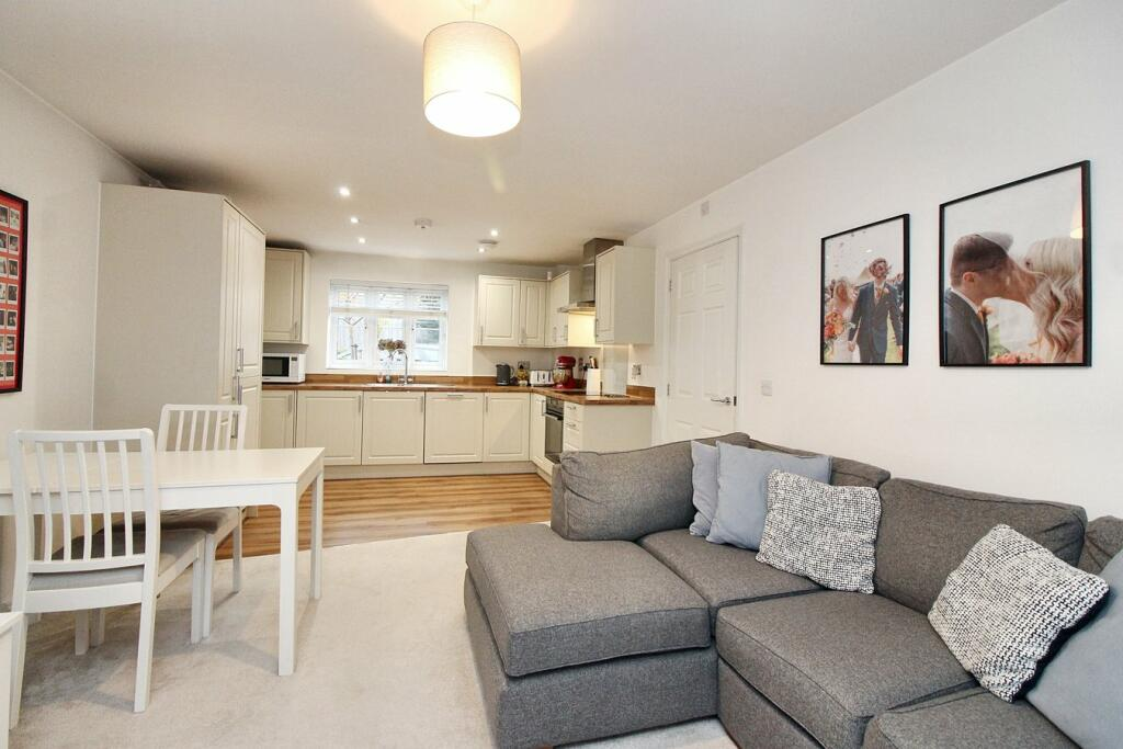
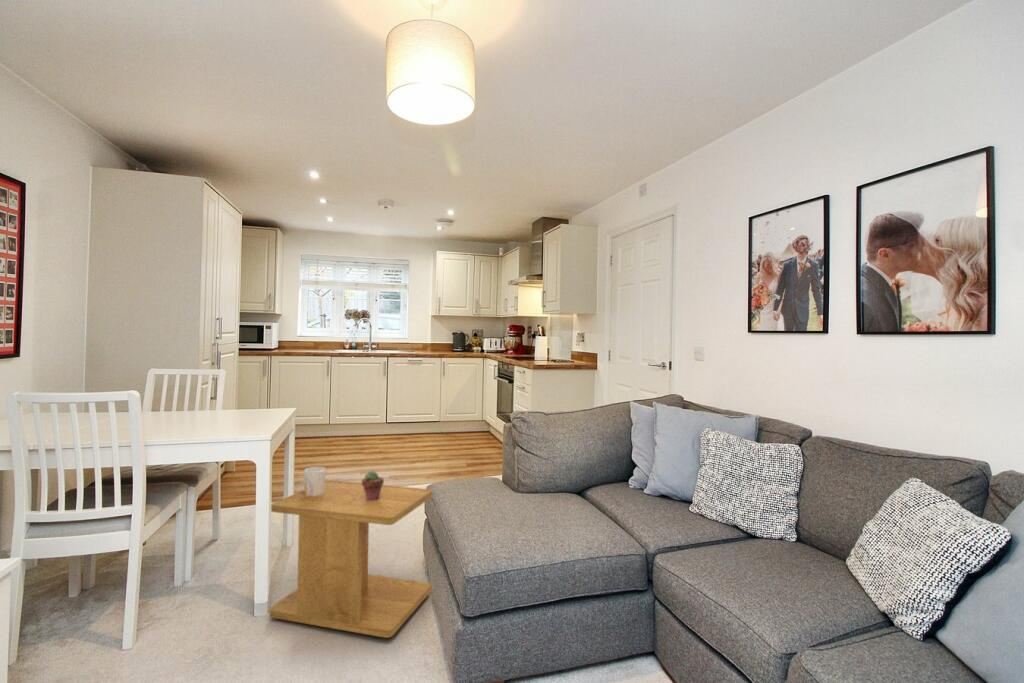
+ side table [268,479,434,639]
+ potted succulent [361,470,385,501]
+ mug [303,466,327,496]
